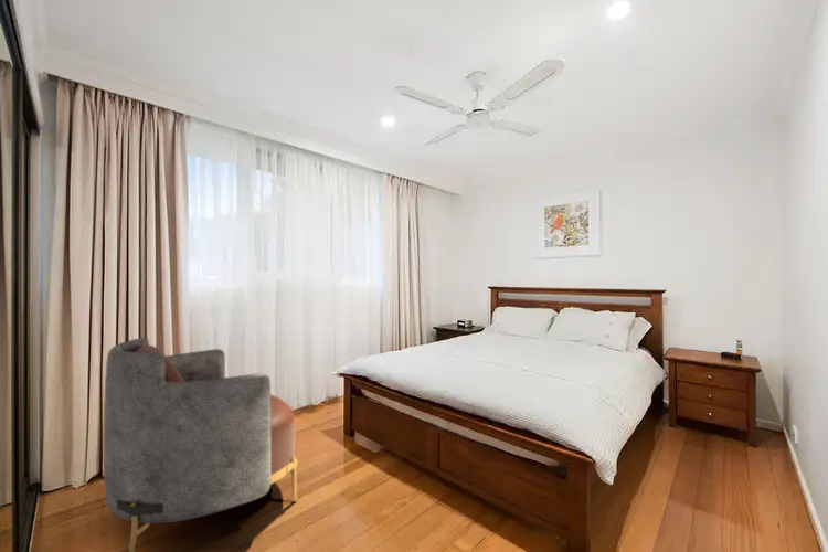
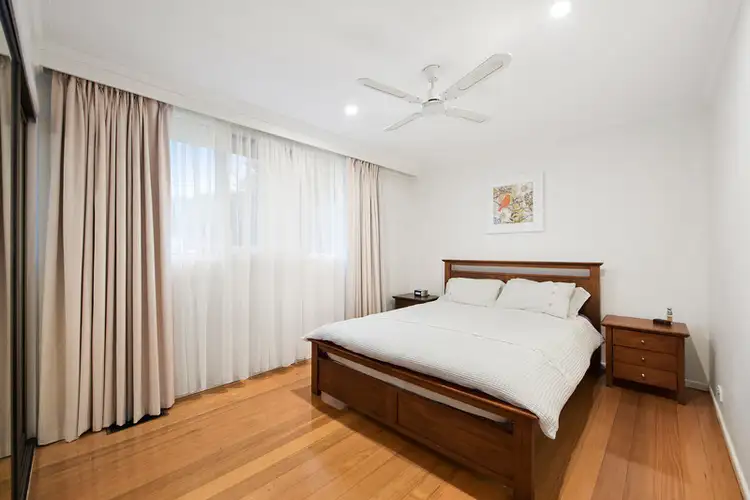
- armchair [103,337,298,552]
